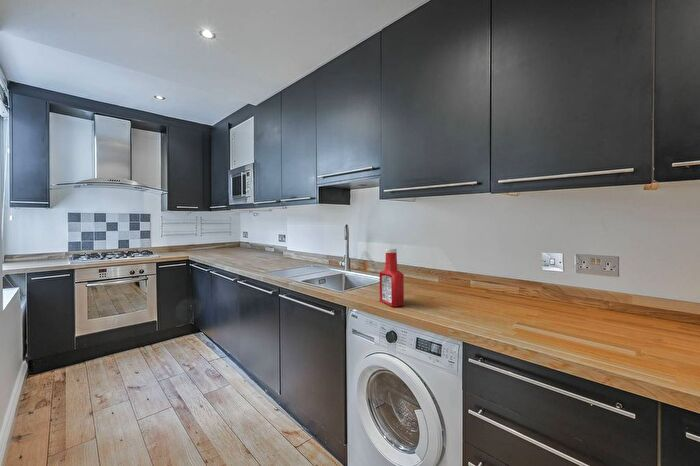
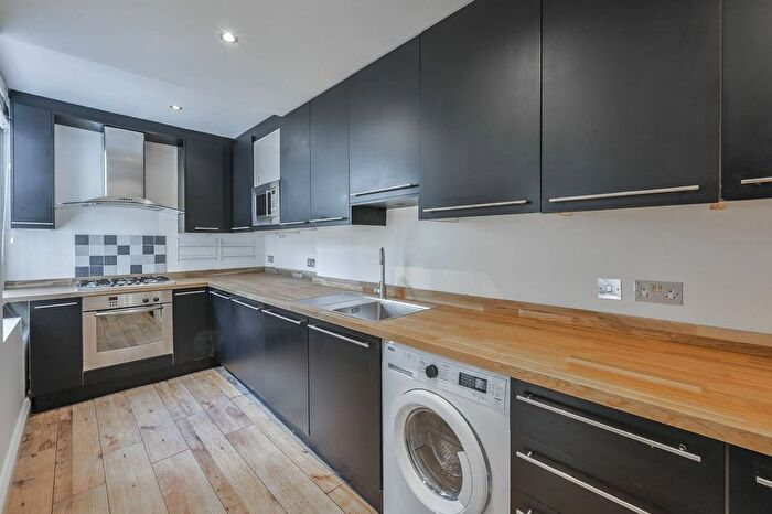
- soap bottle [378,248,405,308]
